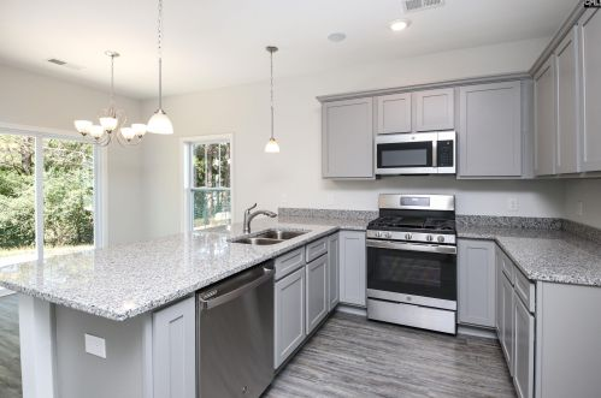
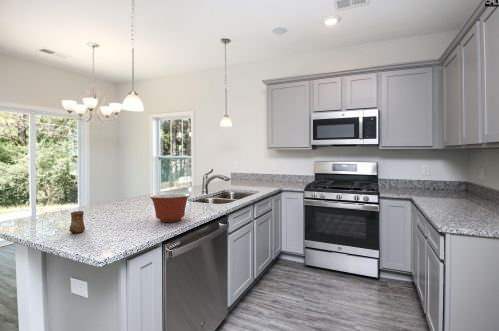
+ cup [68,210,86,234]
+ mixing bowl [148,192,191,223]
